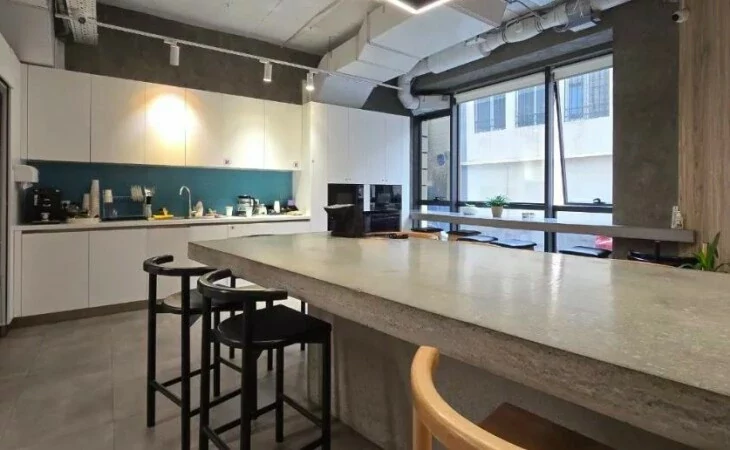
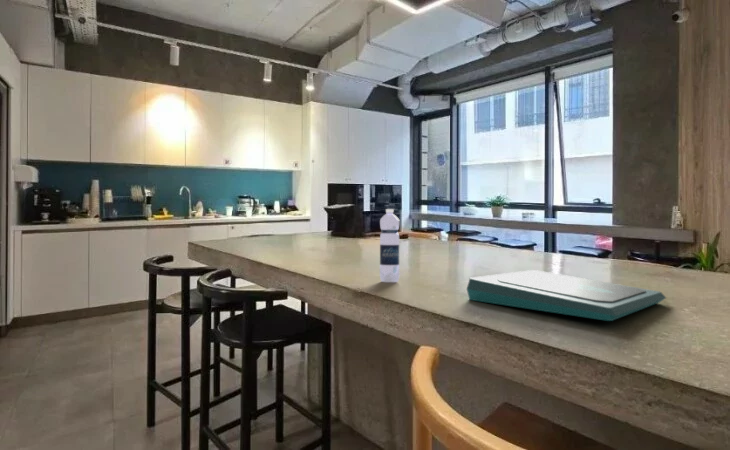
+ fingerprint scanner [465,269,667,322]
+ water bottle [379,208,400,283]
